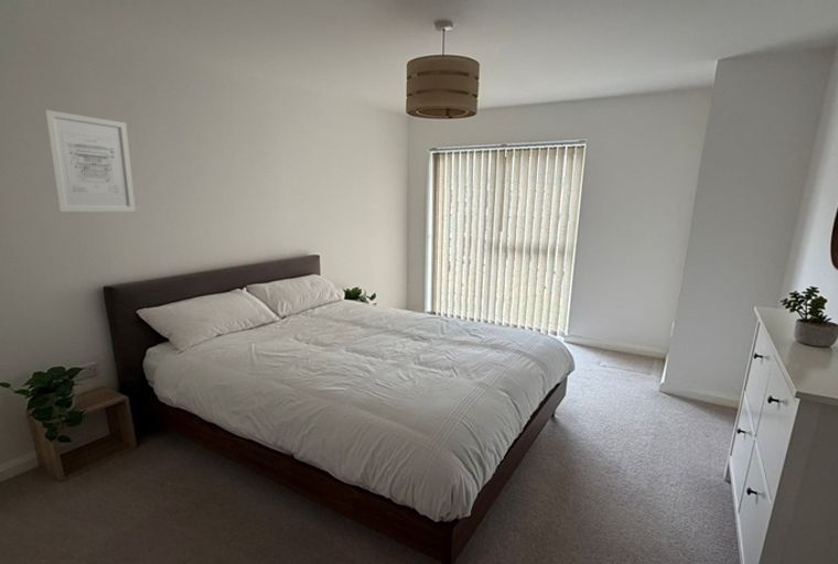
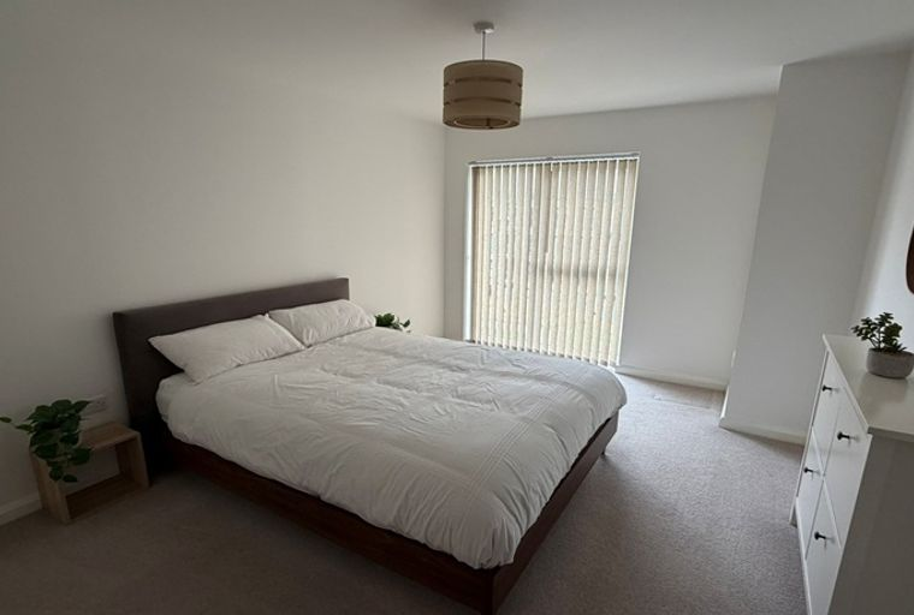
- wall art [44,109,137,213]
